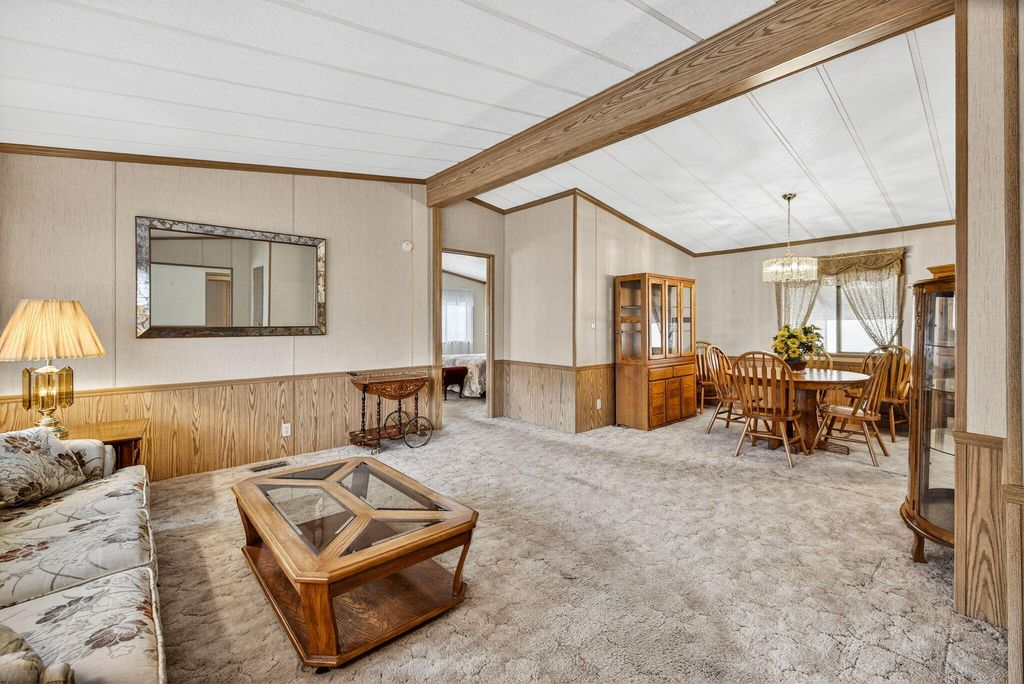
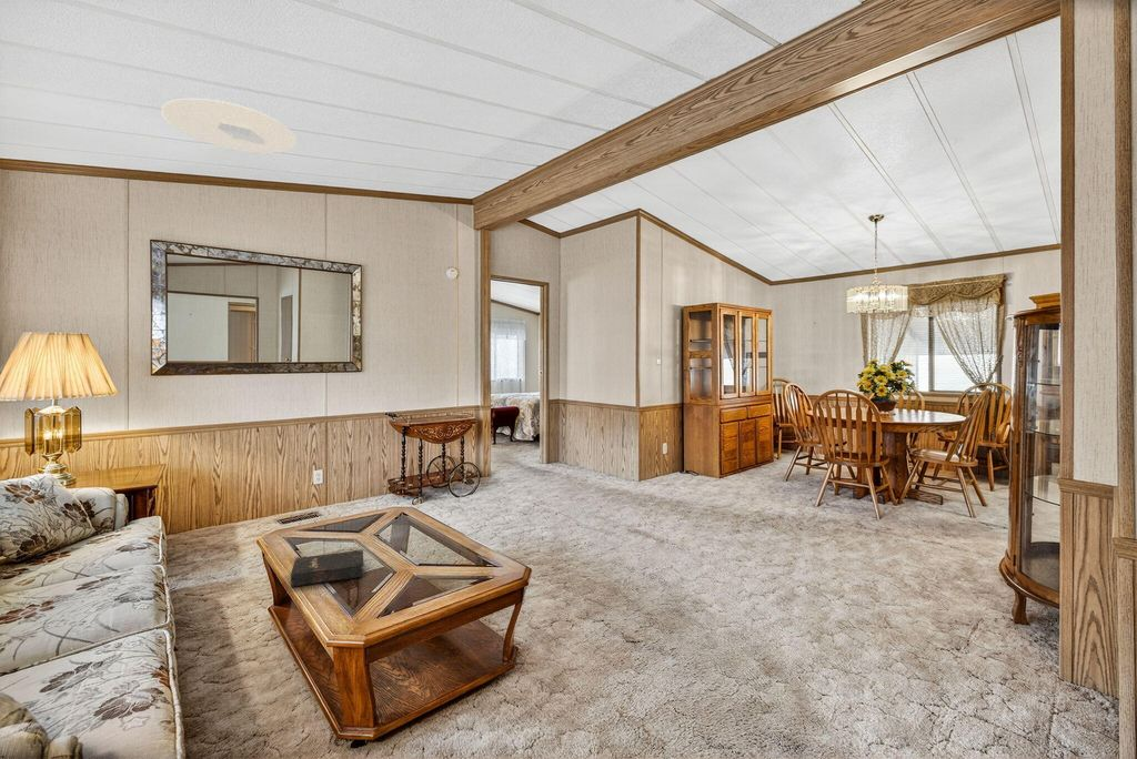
+ ceiling light [160,98,298,154]
+ hardback book [290,548,364,588]
